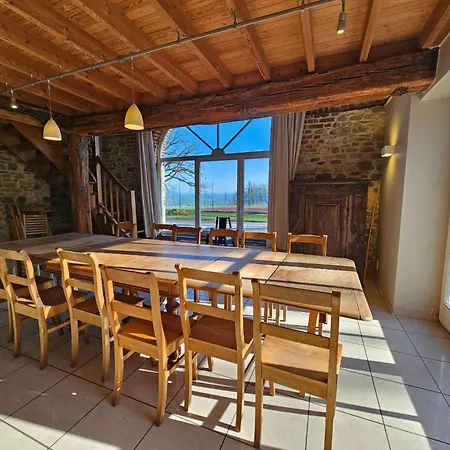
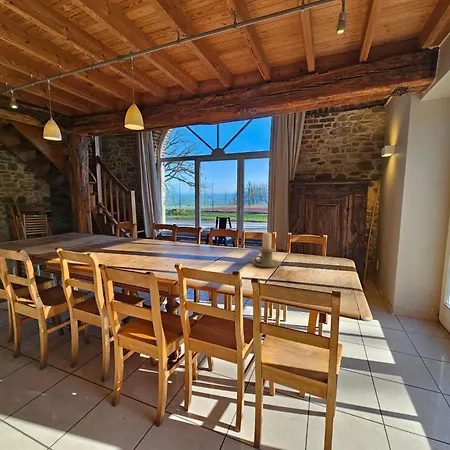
+ candle holder [251,232,283,268]
